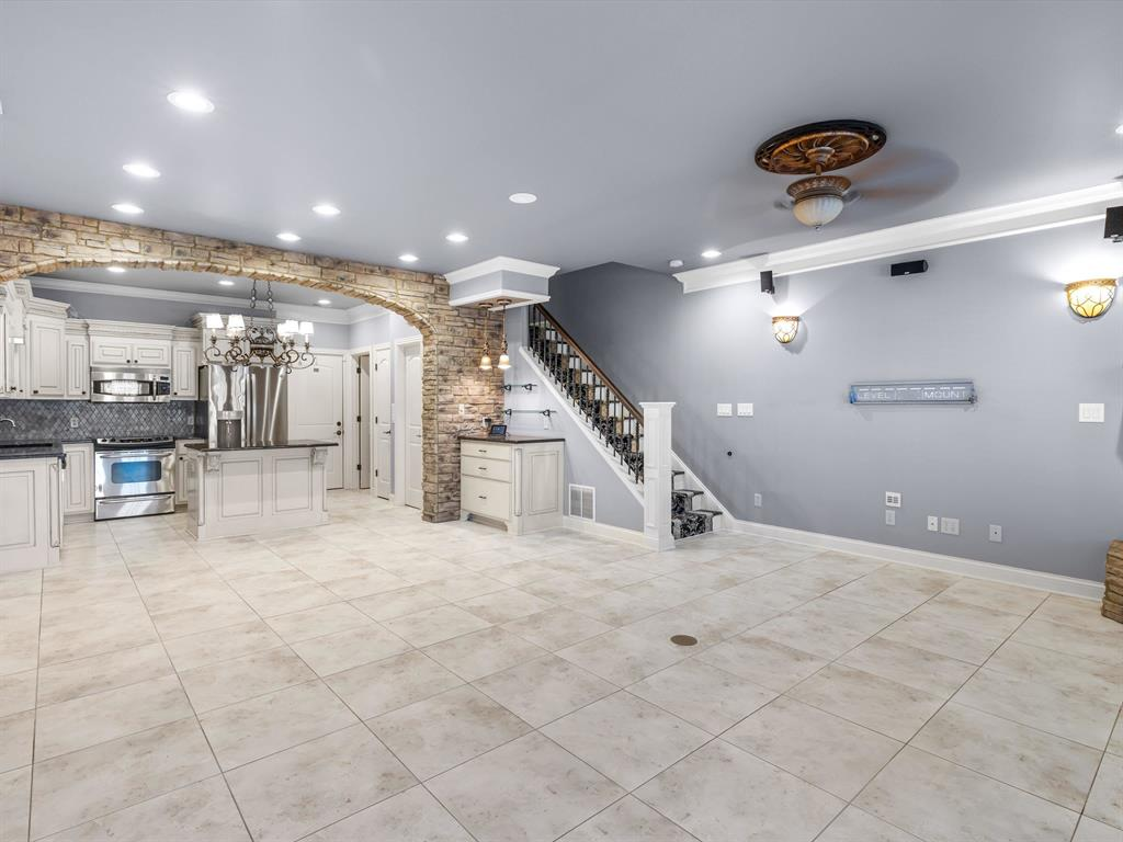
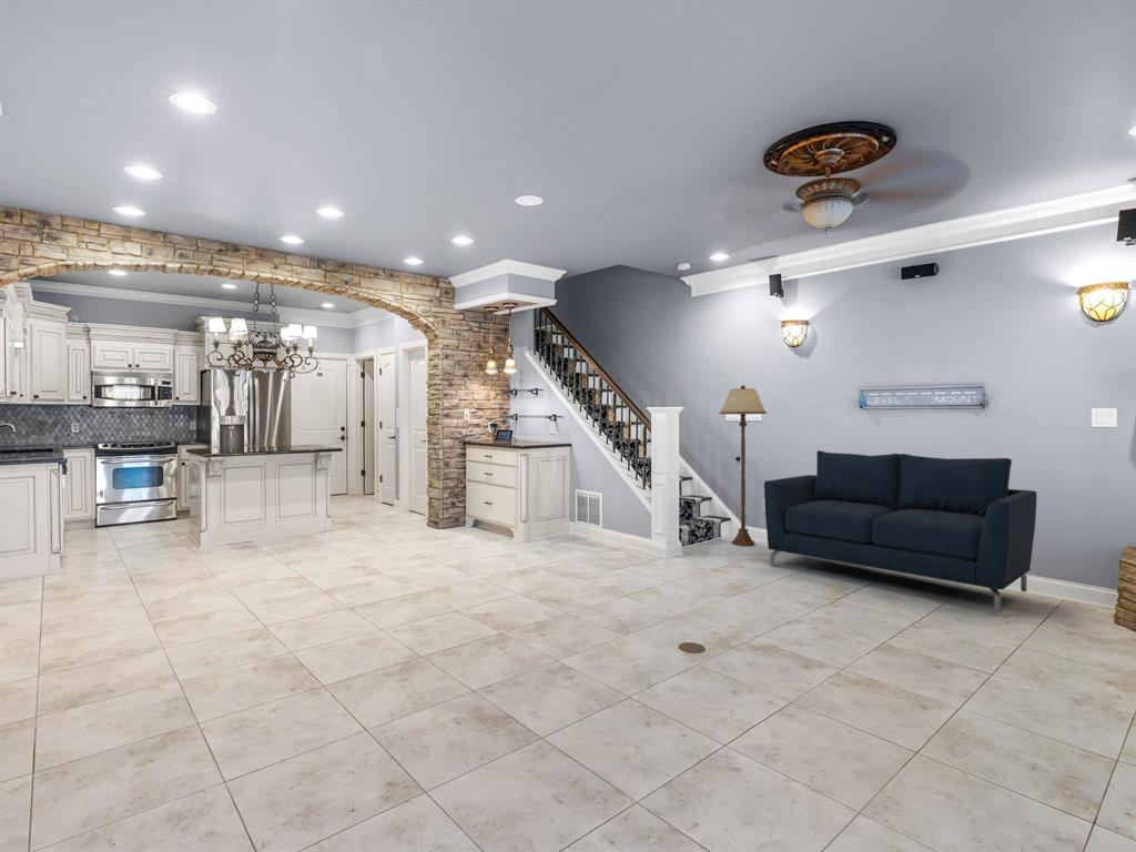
+ floor lamp [719,385,768,547]
+ sofa [763,449,1038,615]
